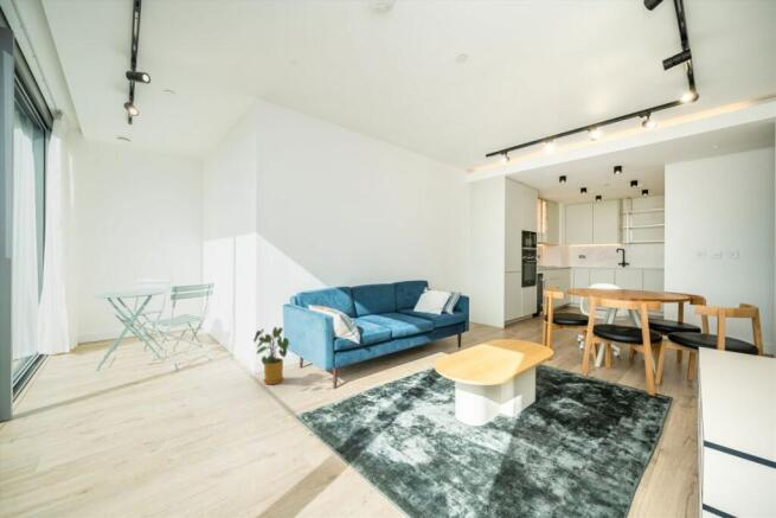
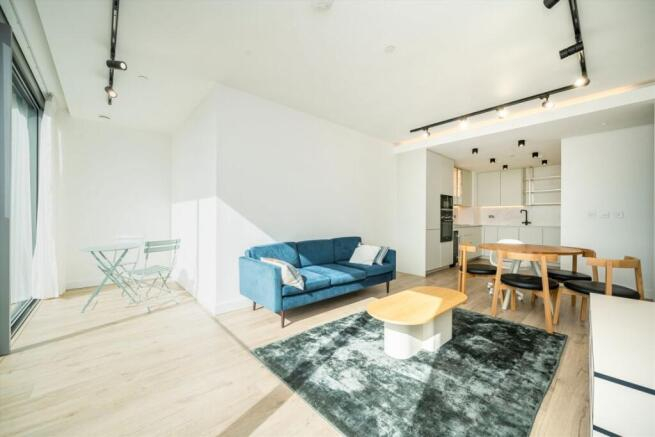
- house plant [252,326,291,385]
